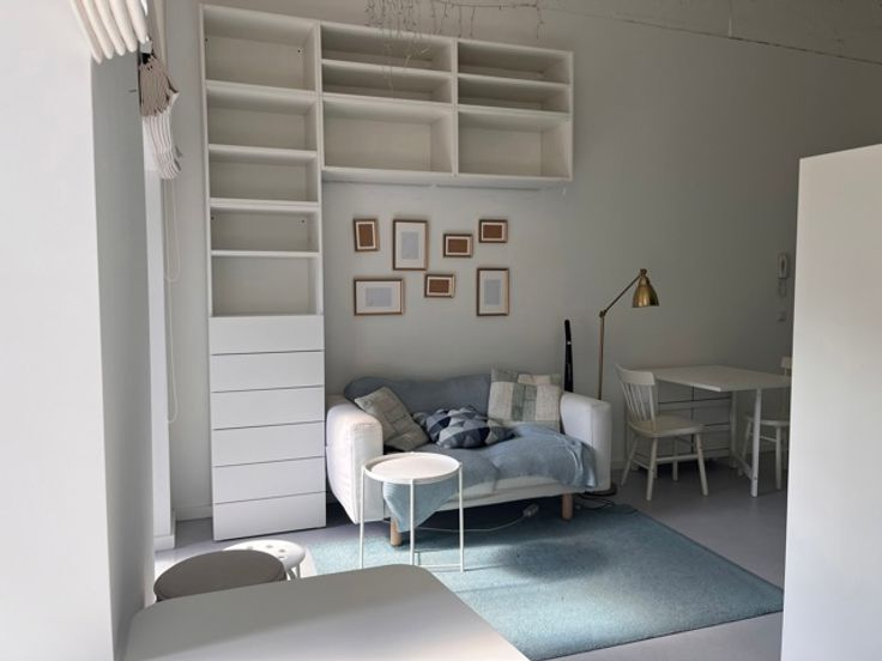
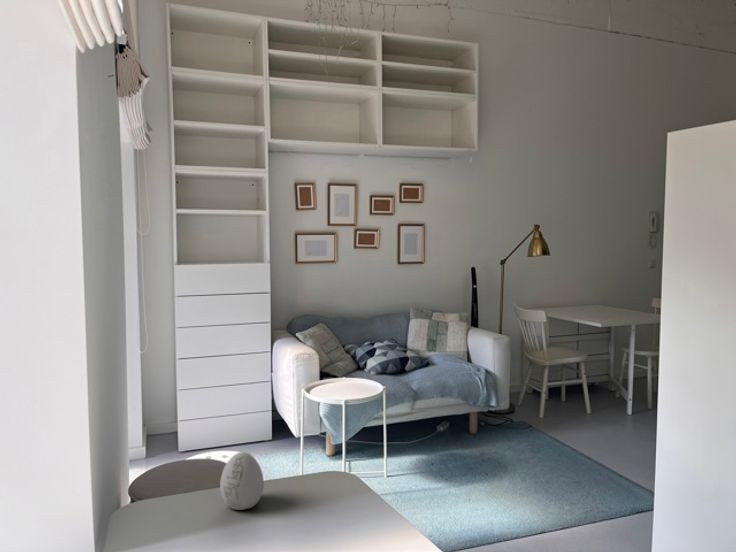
+ decorative egg [219,451,265,511]
